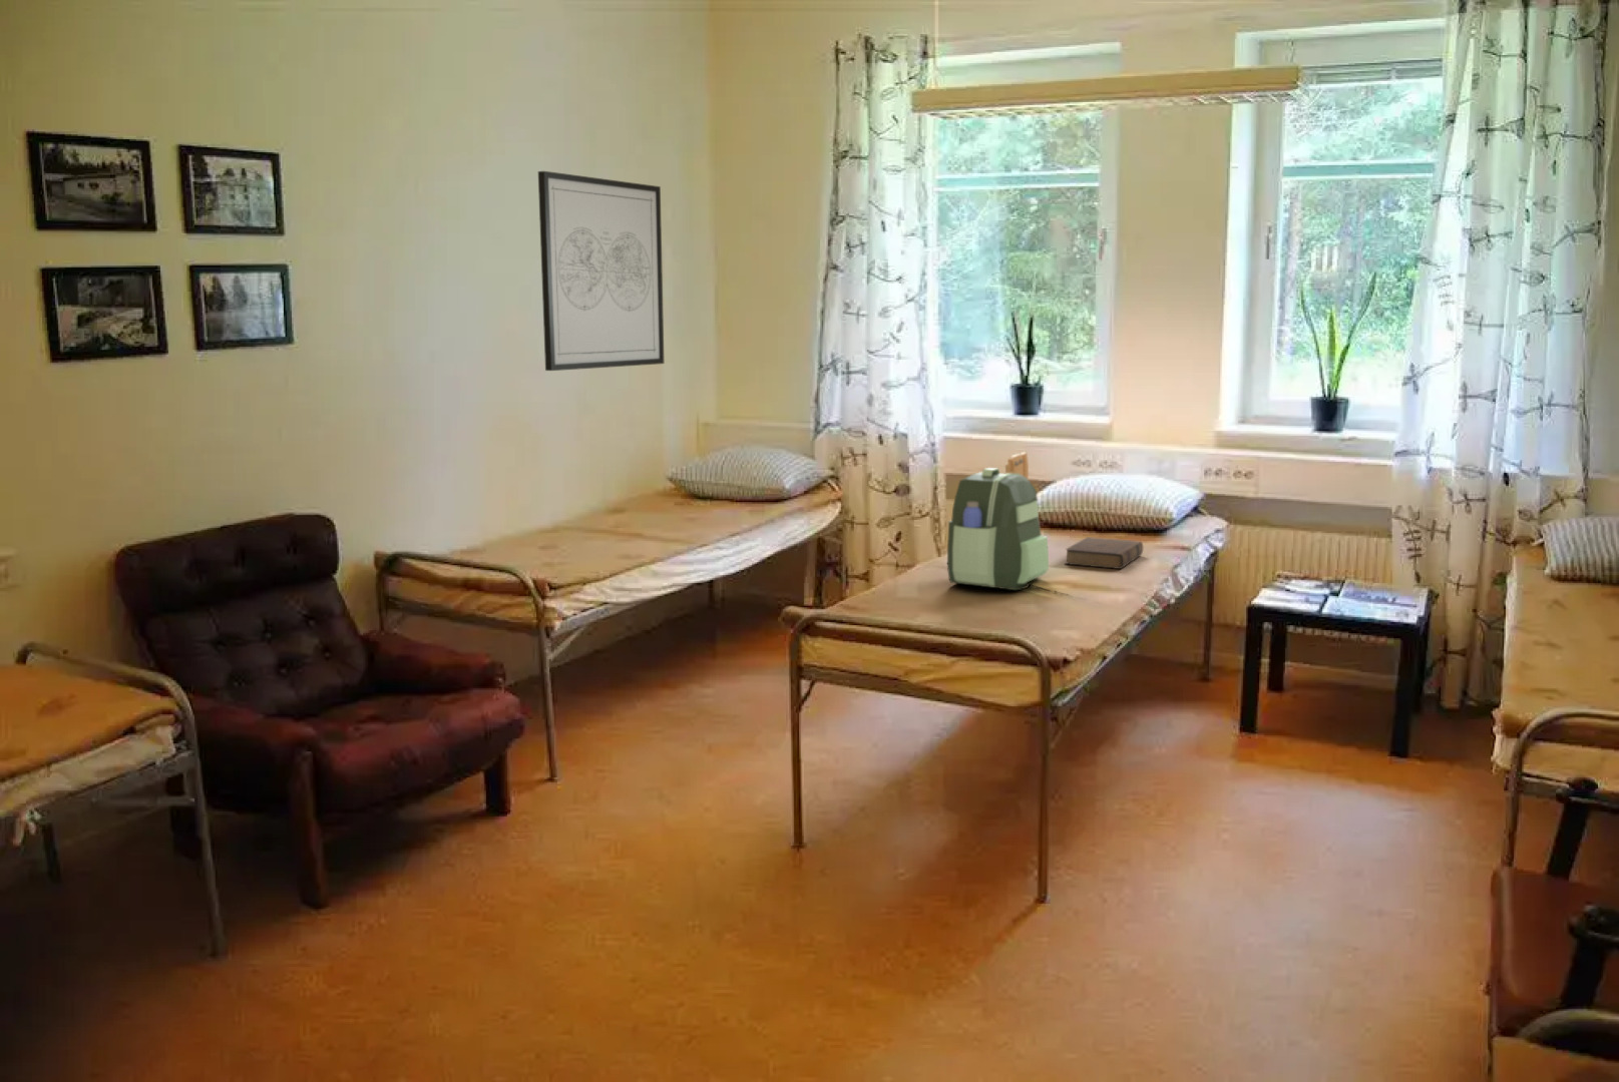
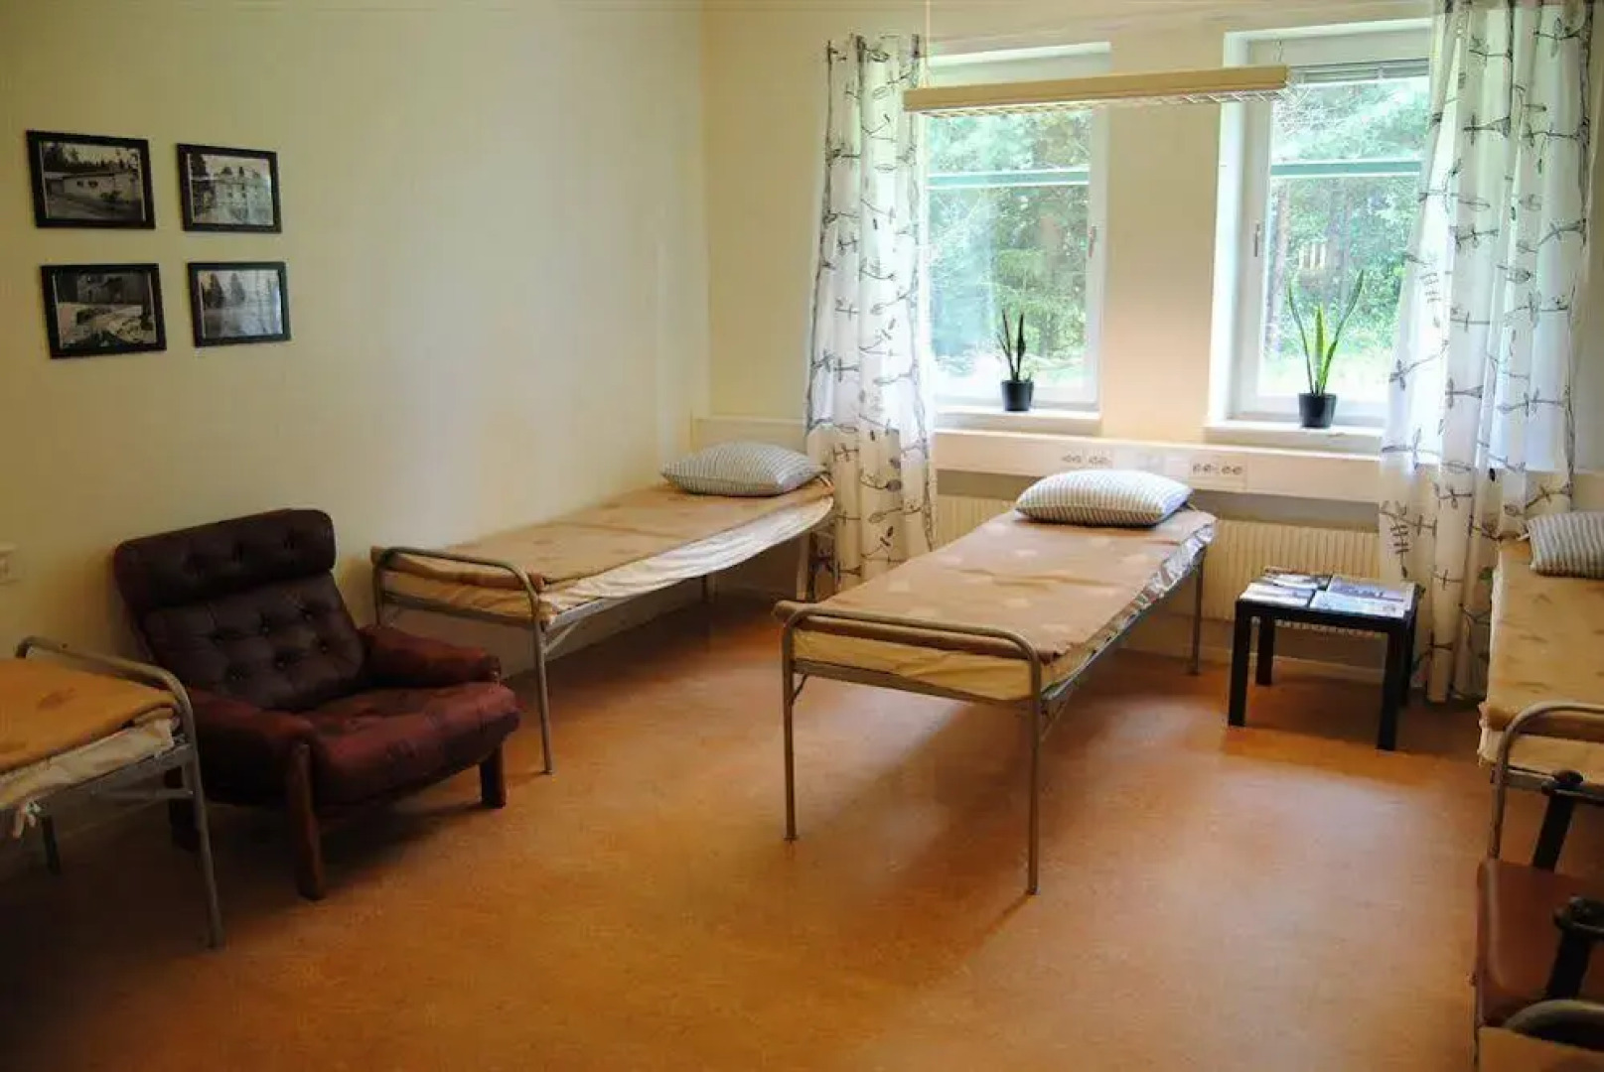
- wall art [538,170,665,372]
- book [1063,536,1144,570]
- backpack [946,450,1050,591]
